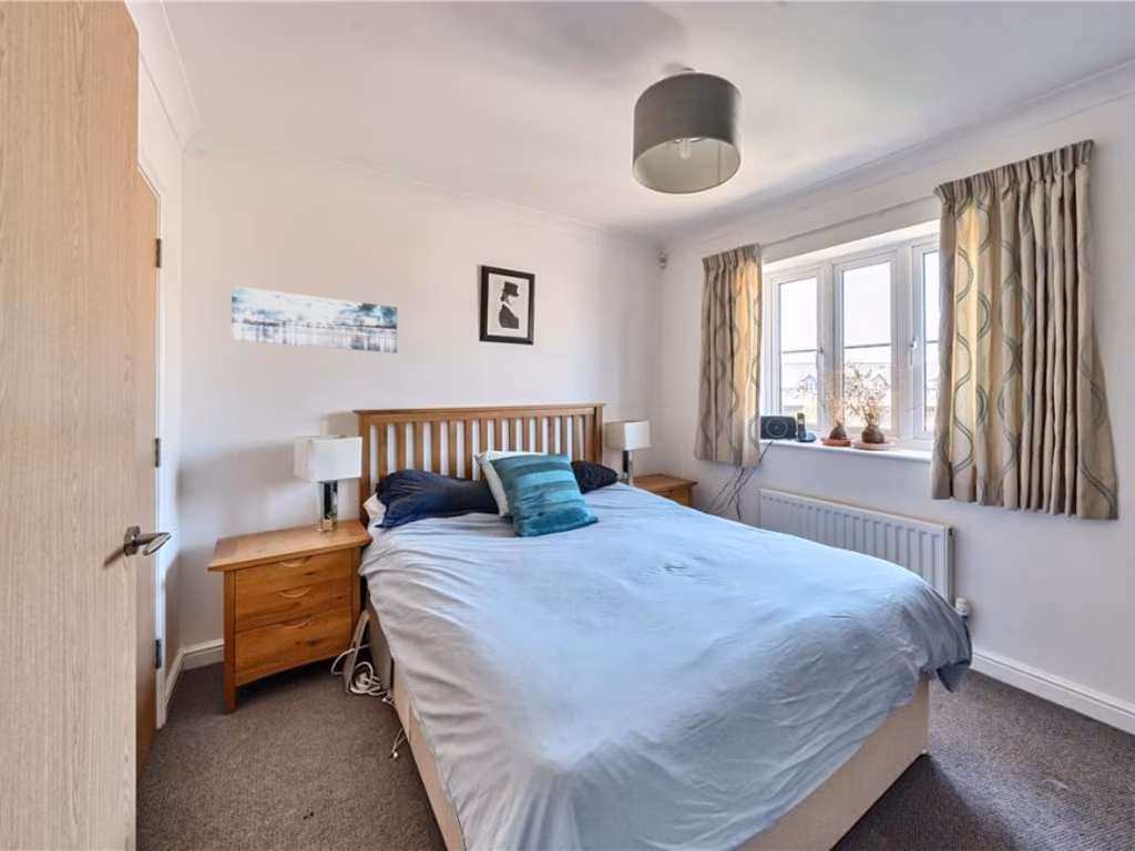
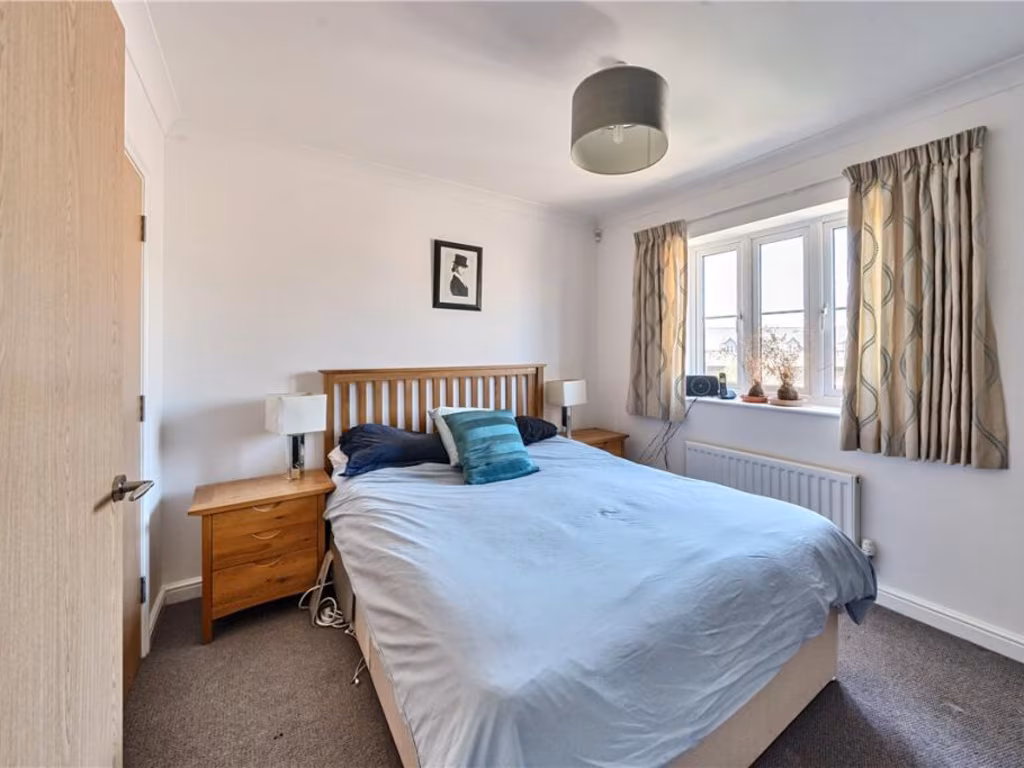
- wall art [231,285,398,355]
